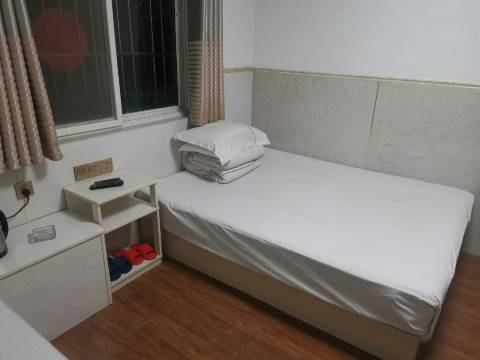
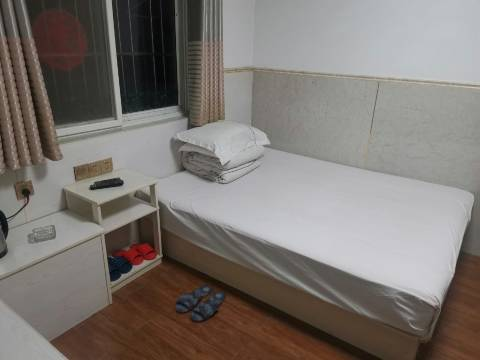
+ slippers [174,284,227,323]
